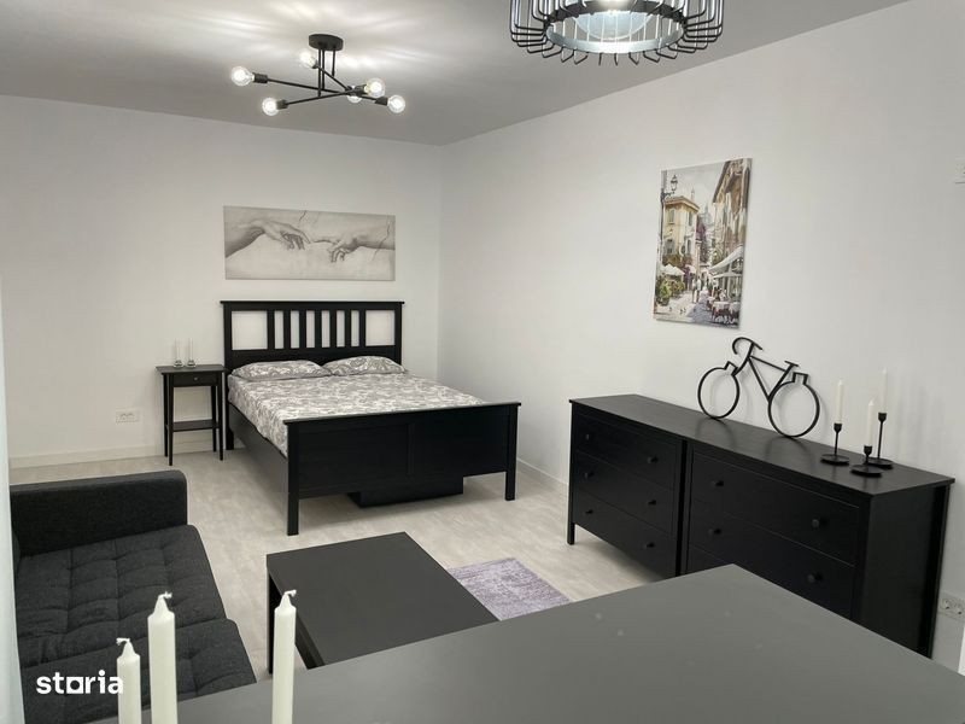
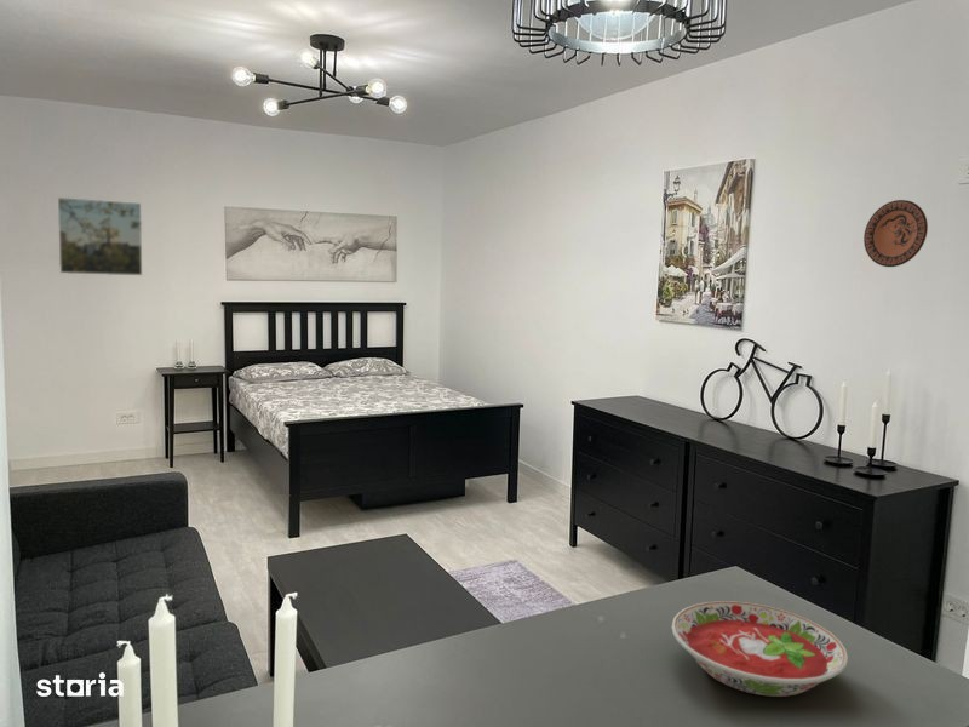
+ decorative plate [862,199,929,268]
+ bowl [670,600,849,698]
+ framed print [57,196,143,276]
